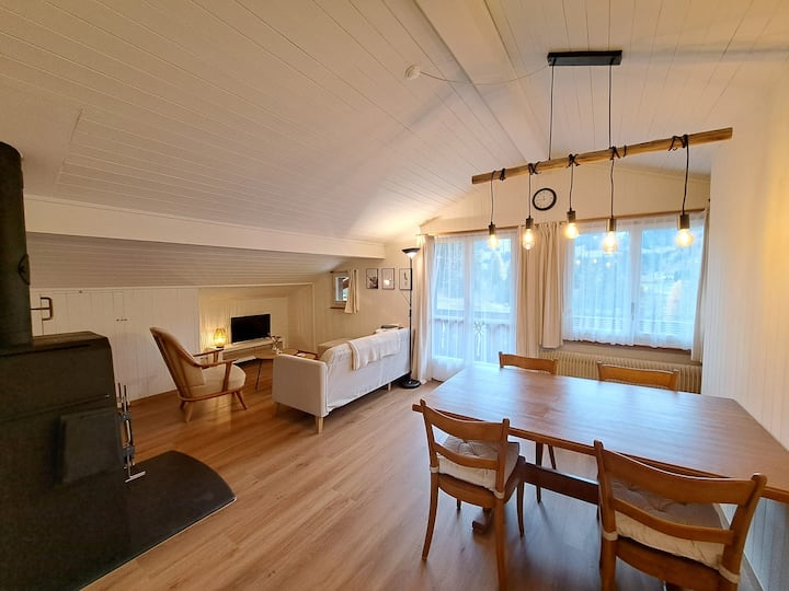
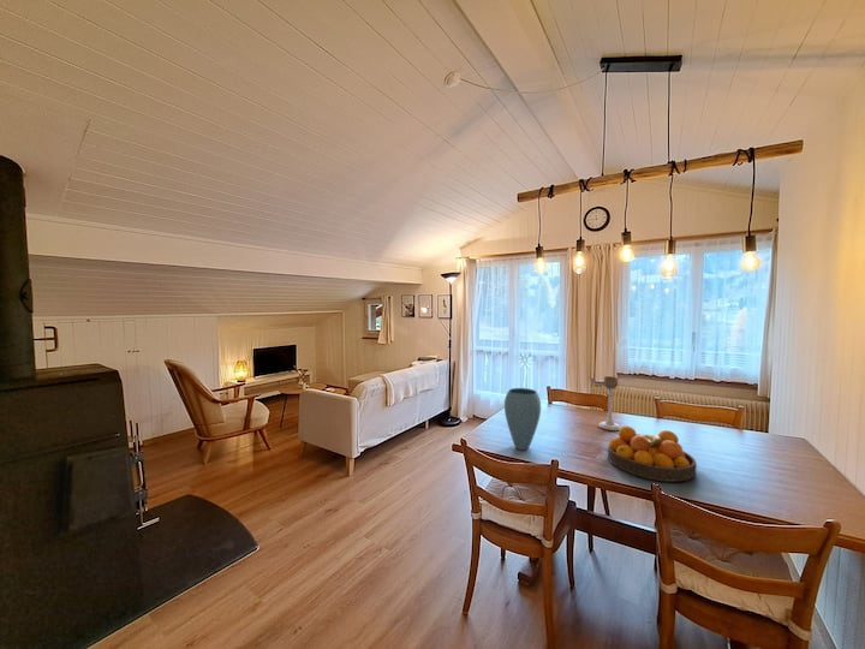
+ candle holder [597,375,621,431]
+ vase [503,387,542,451]
+ fruit bowl [607,424,698,483]
